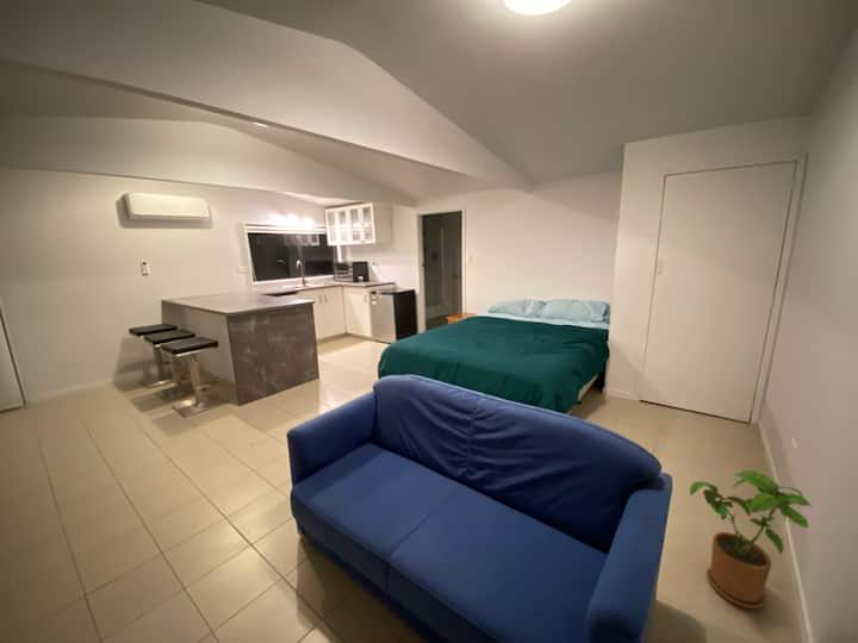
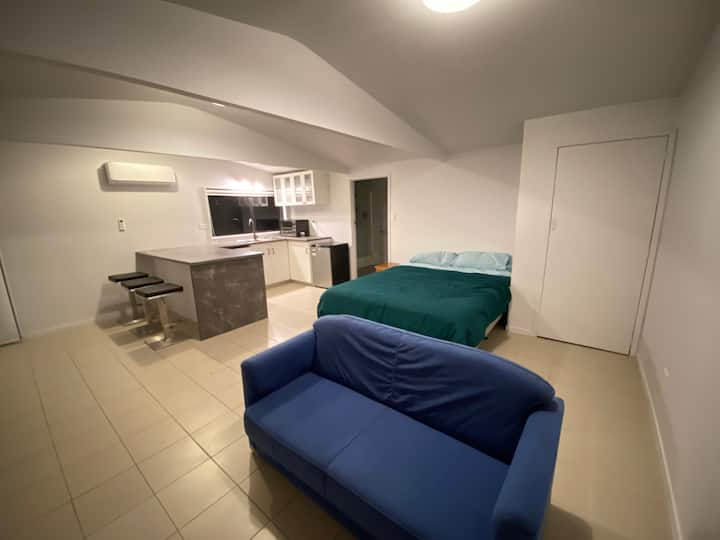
- house plant [689,469,813,610]
